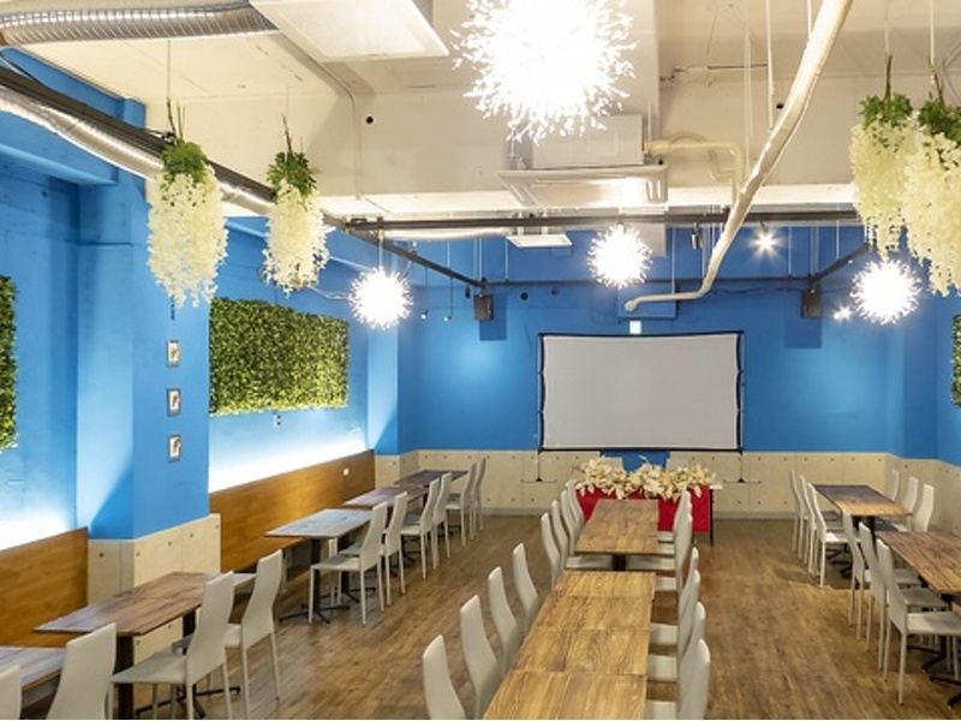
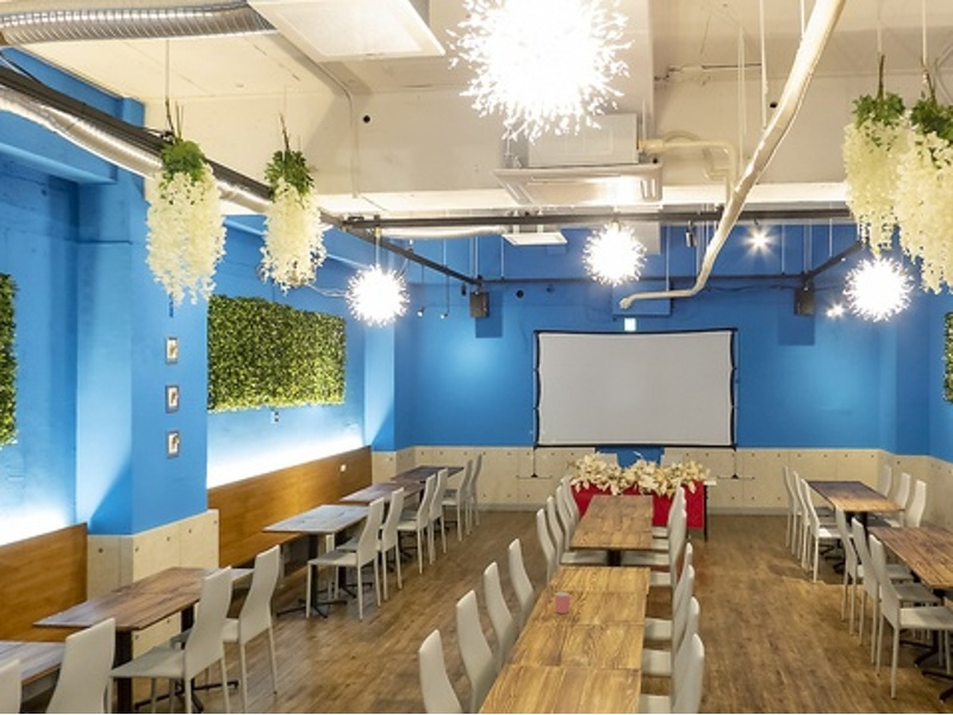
+ cup [554,591,577,615]
